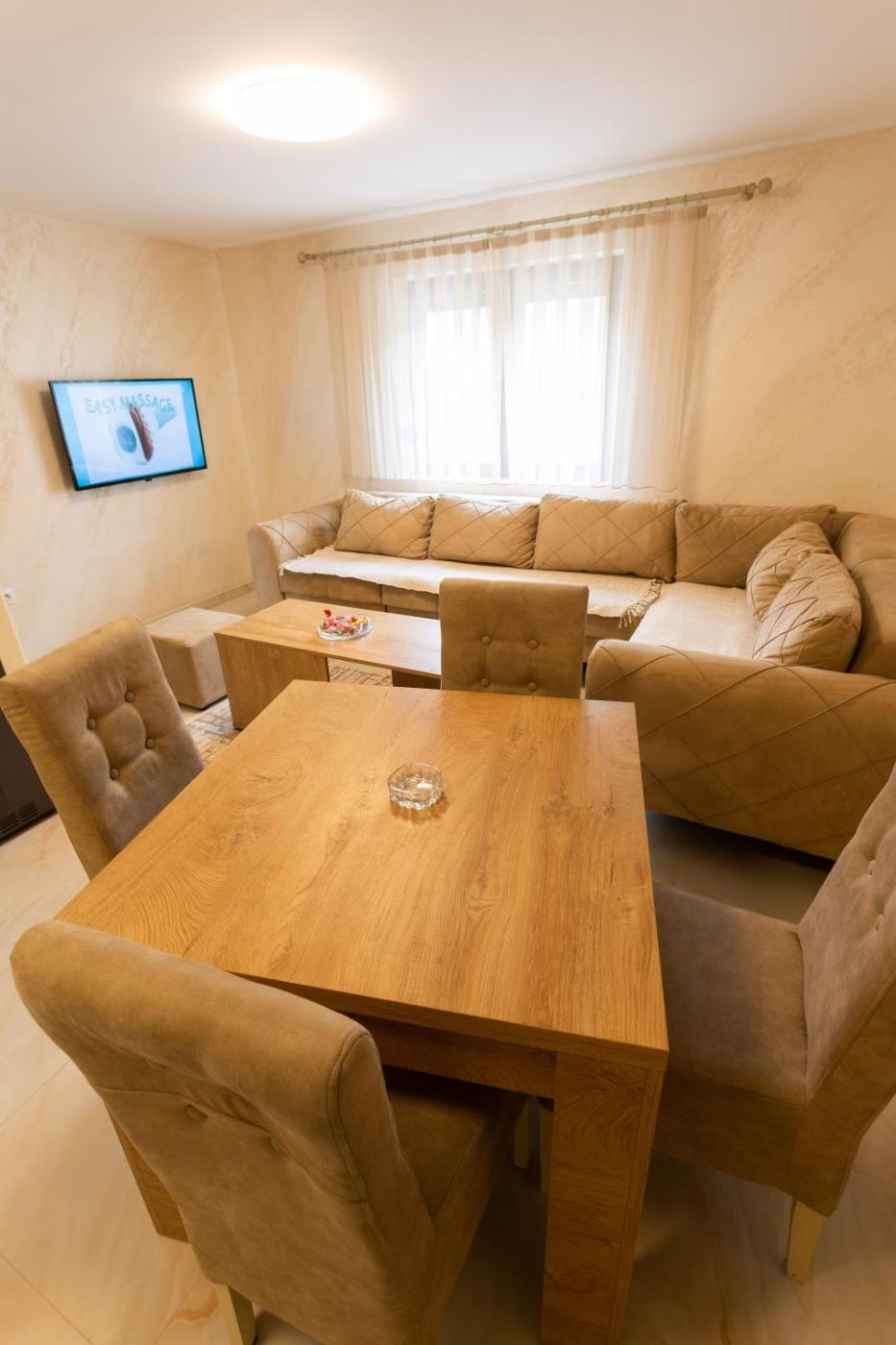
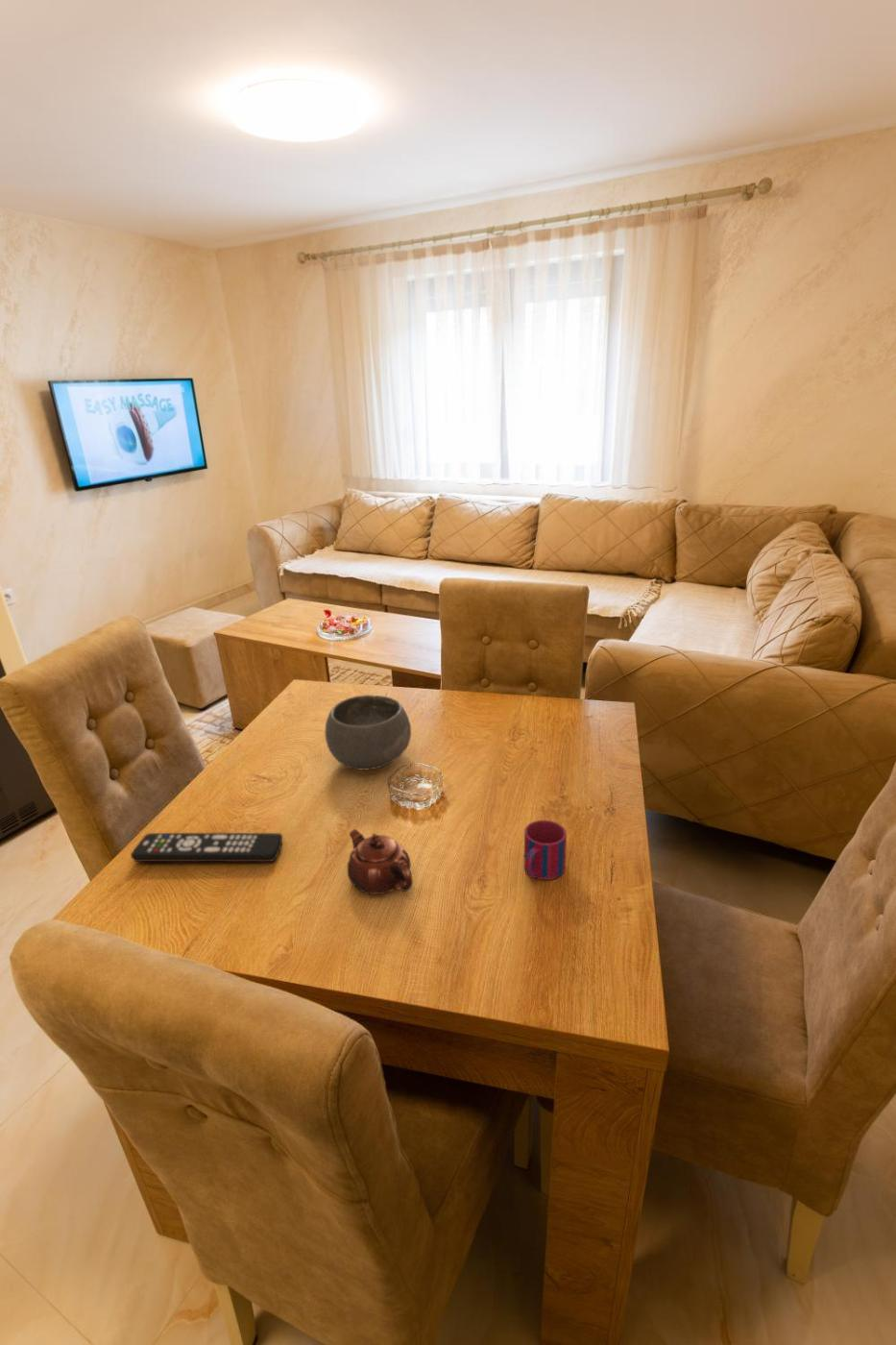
+ mug [523,819,568,881]
+ remote control [130,832,283,863]
+ teapot [347,828,414,895]
+ bowl [324,694,412,771]
